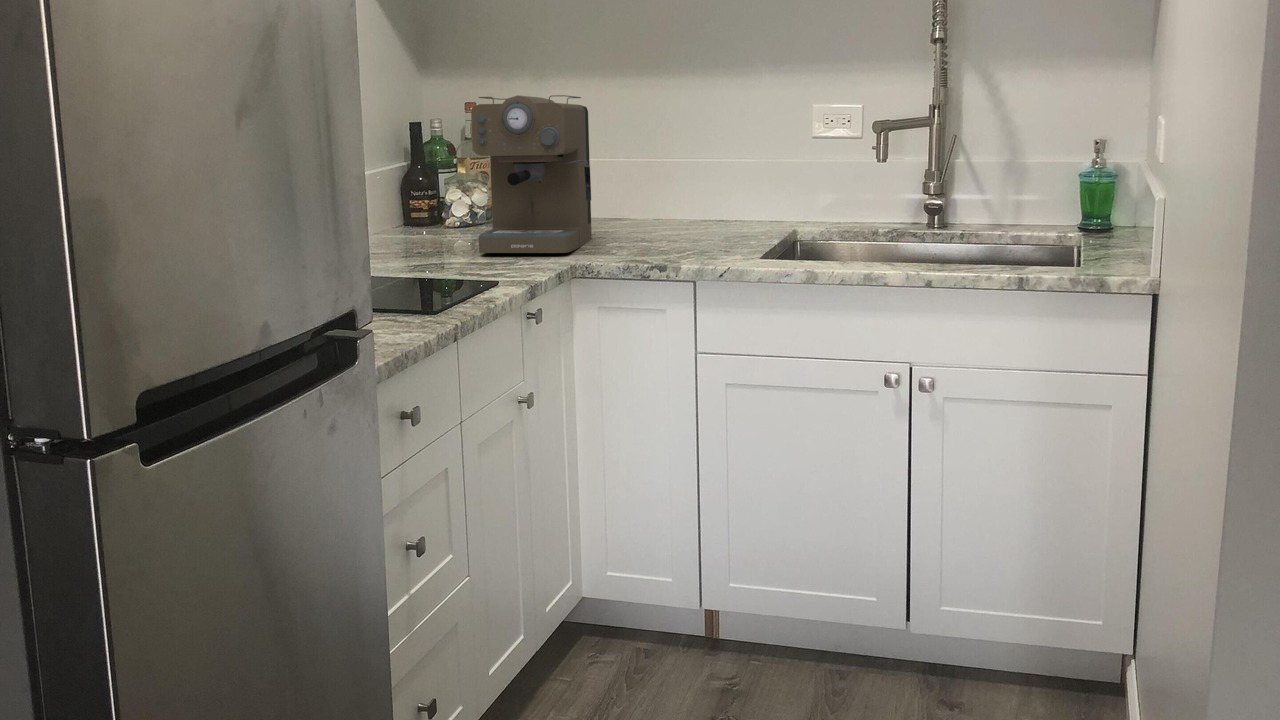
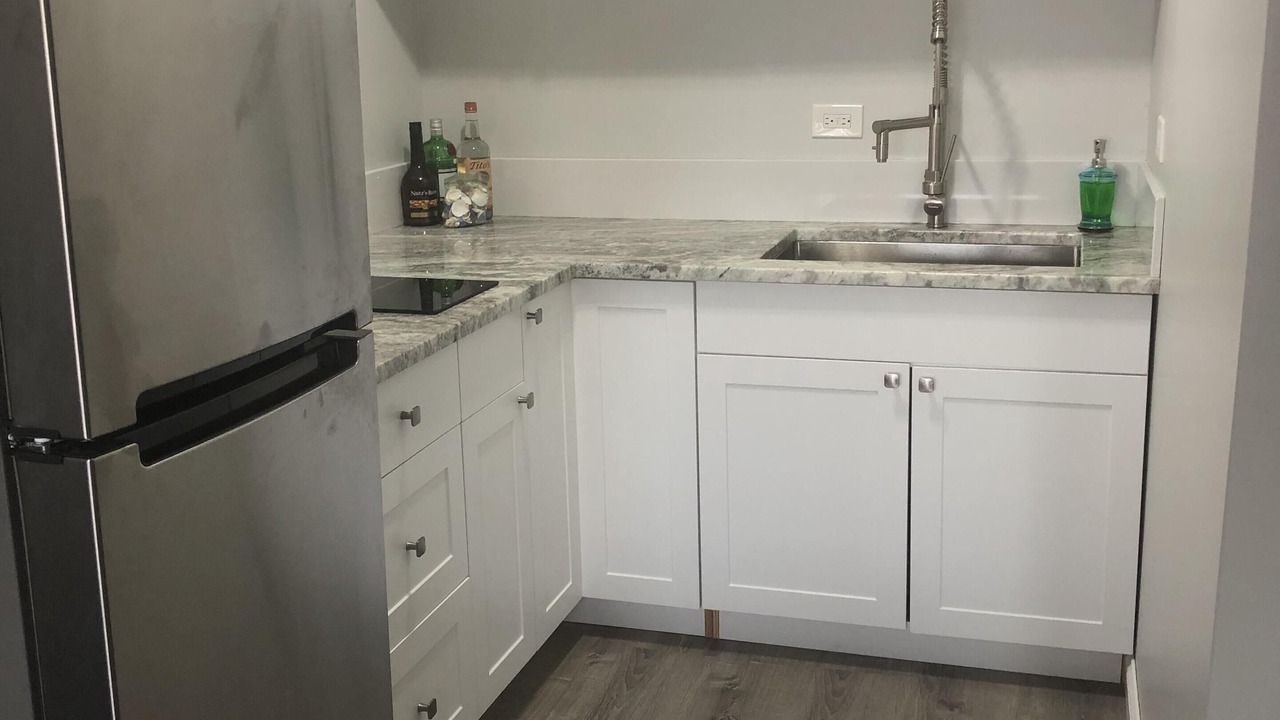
- coffee maker [470,94,593,254]
